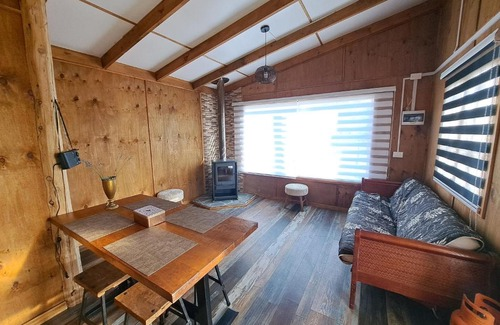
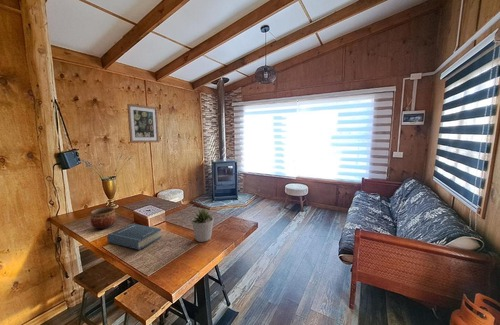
+ potted plant [189,206,215,243]
+ bowl [90,206,117,230]
+ book [106,223,162,251]
+ wall art [126,103,160,144]
